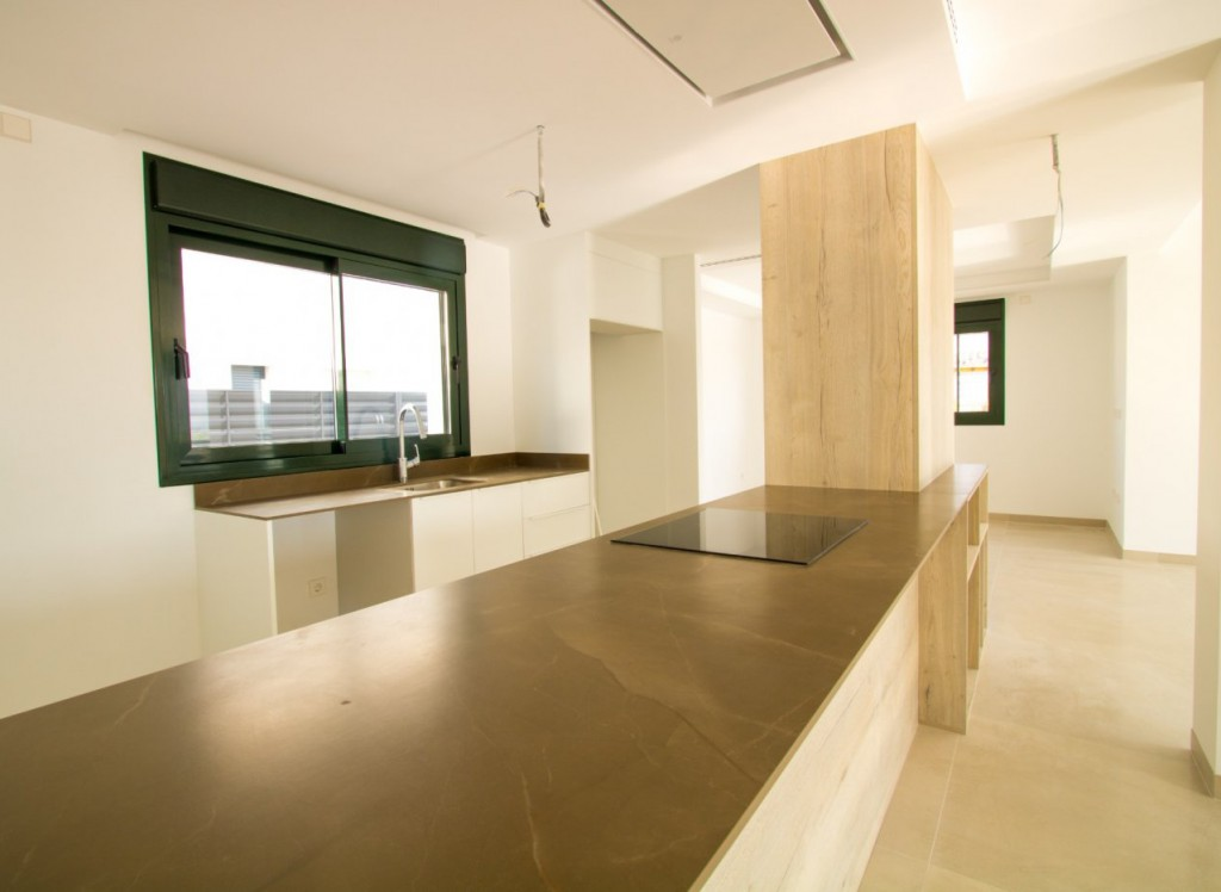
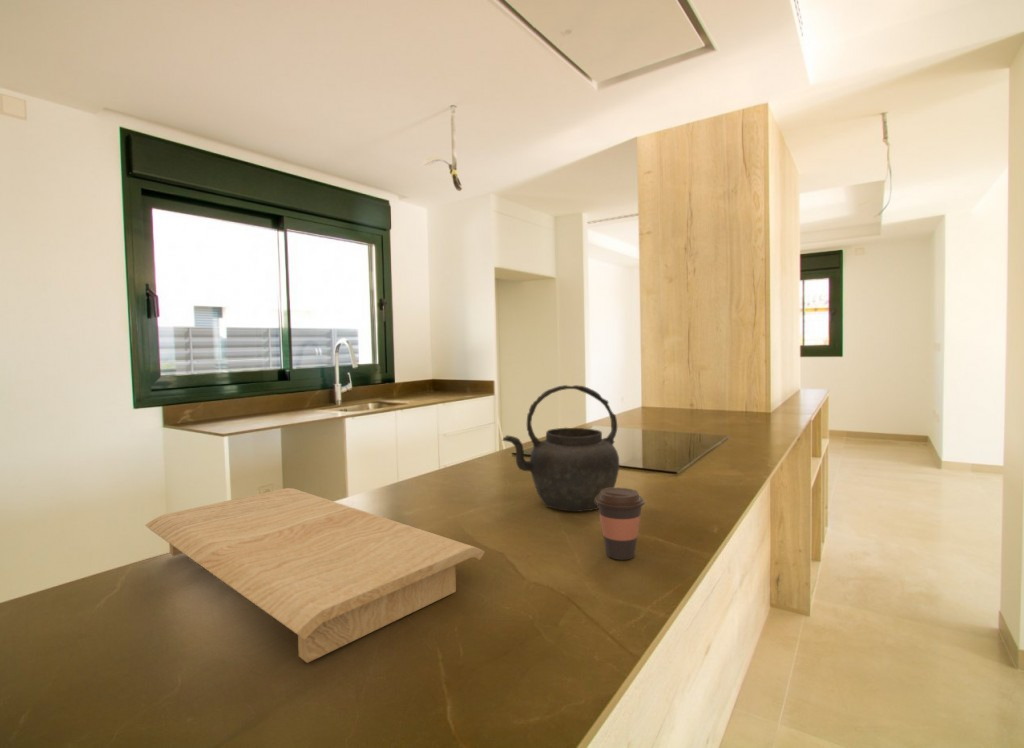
+ coffee cup [595,487,646,561]
+ kettle [501,384,620,513]
+ cutting board [144,487,486,664]
